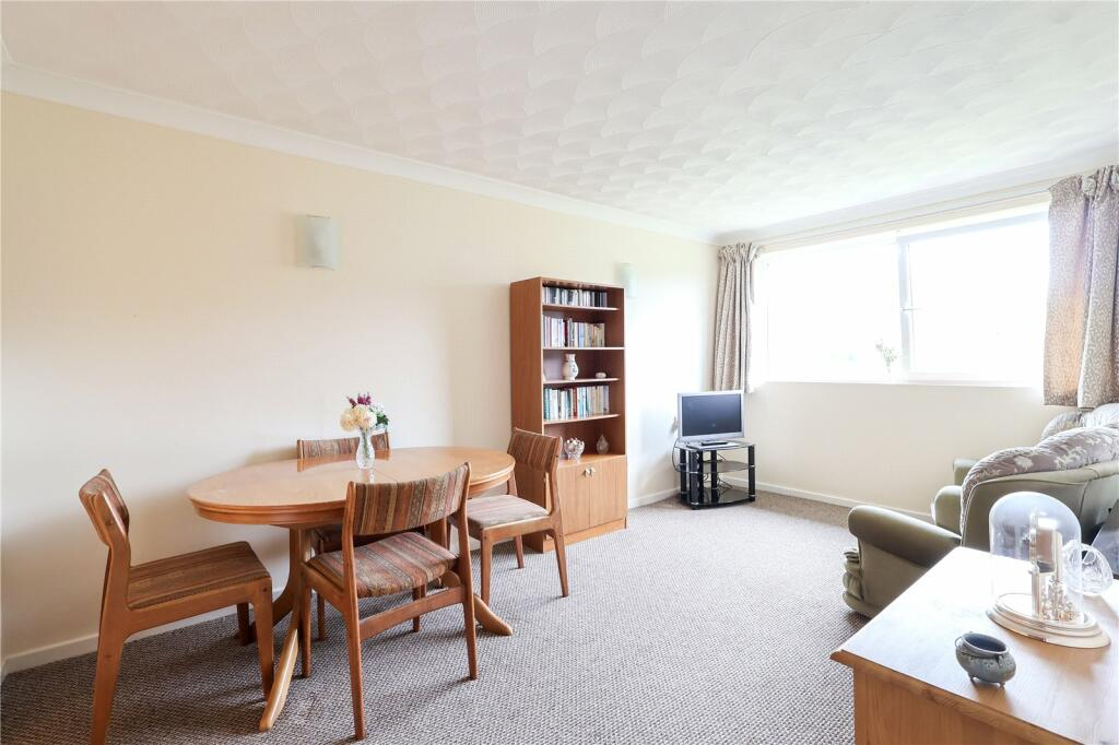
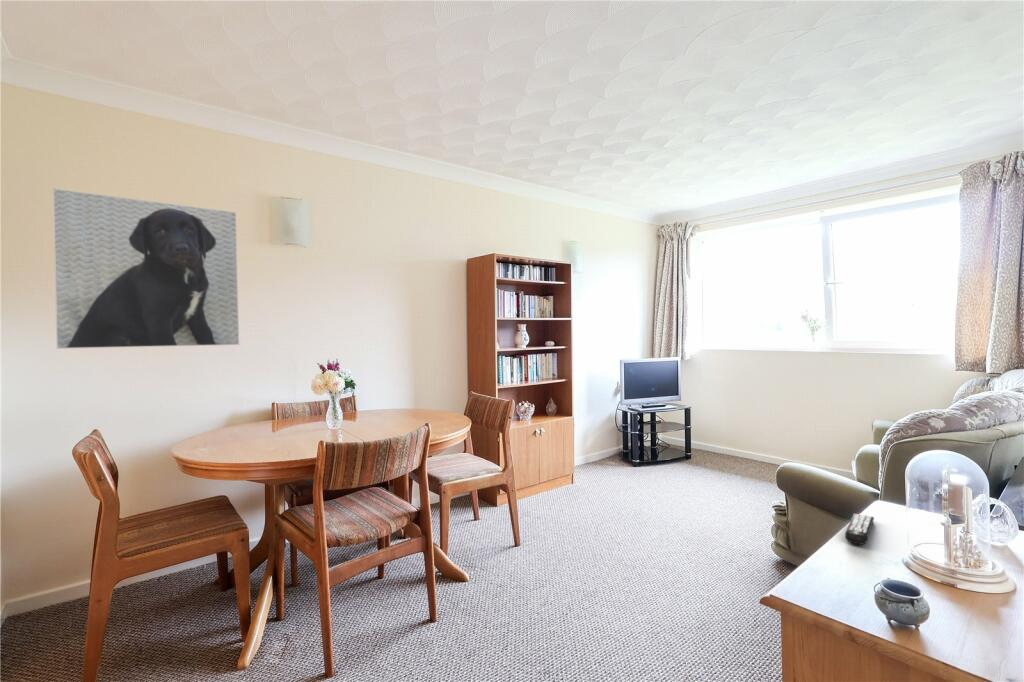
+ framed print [52,187,240,350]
+ remote control [844,513,875,546]
